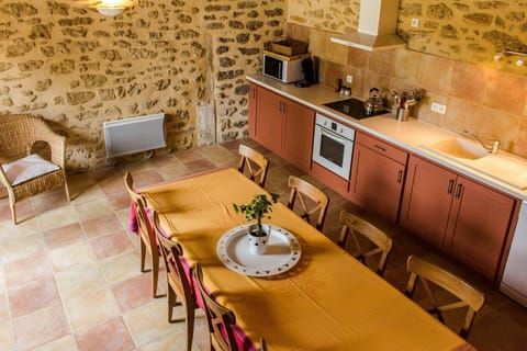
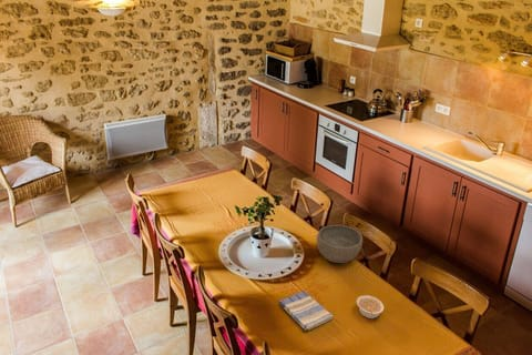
+ dish towel [278,290,335,332]
+ bowl [316,224,364,264]
+ legume [356,294,385,320]
